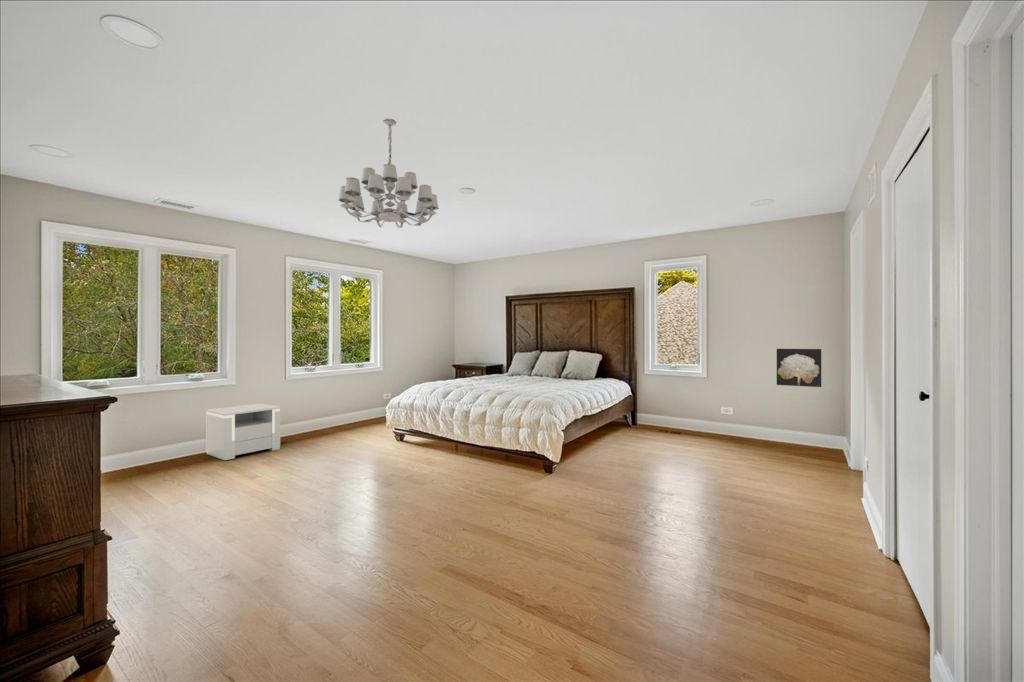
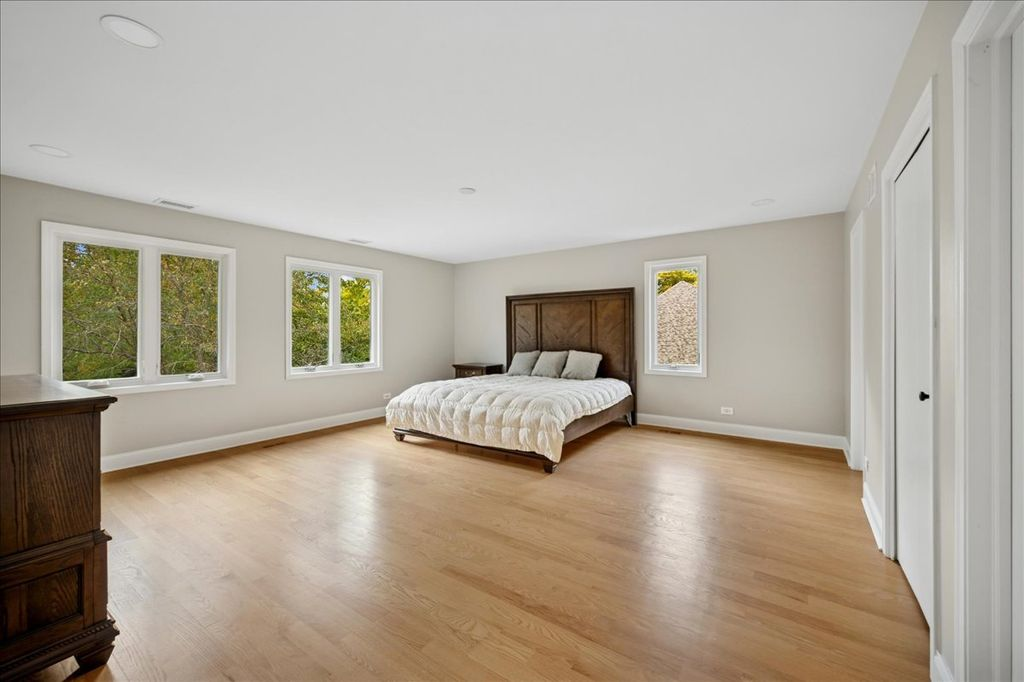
- wall art [776,348,822,388]
- chandelier [337,117,440,229]
- nightstand [205,403,281,461]
